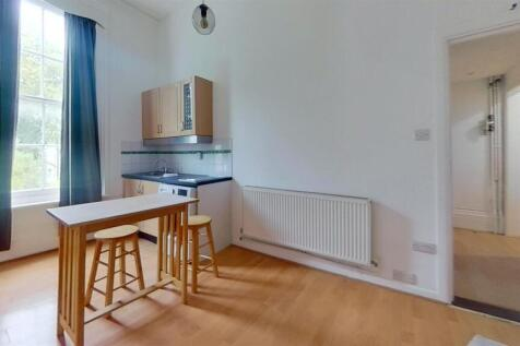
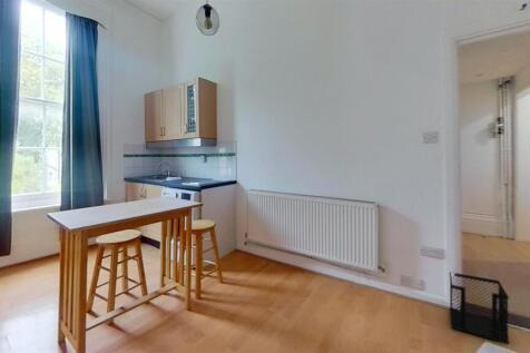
+ wastebasket [449,271,510,345]
